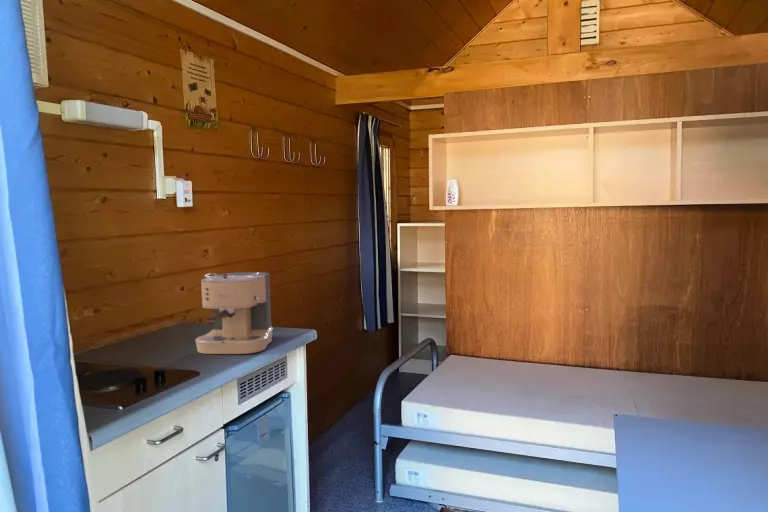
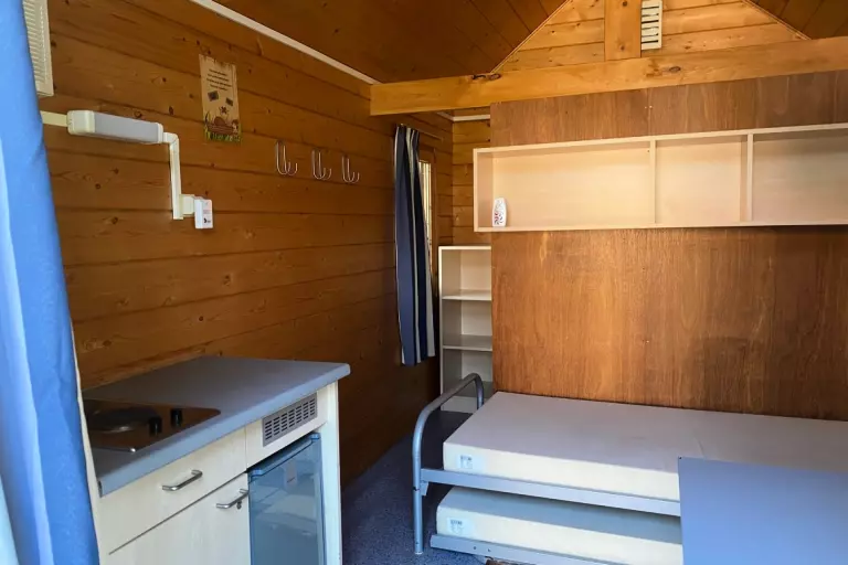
- coffee maker [194,271,273,355]
